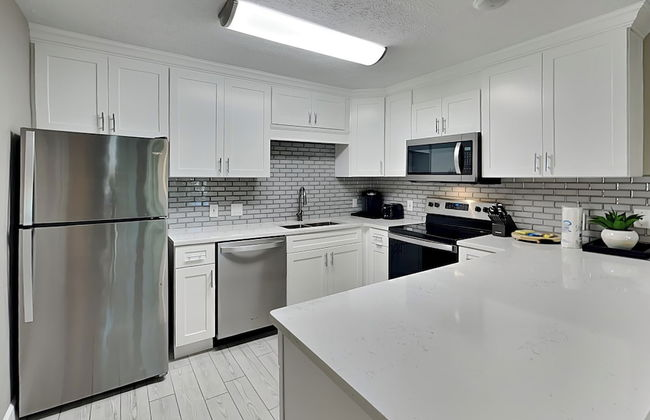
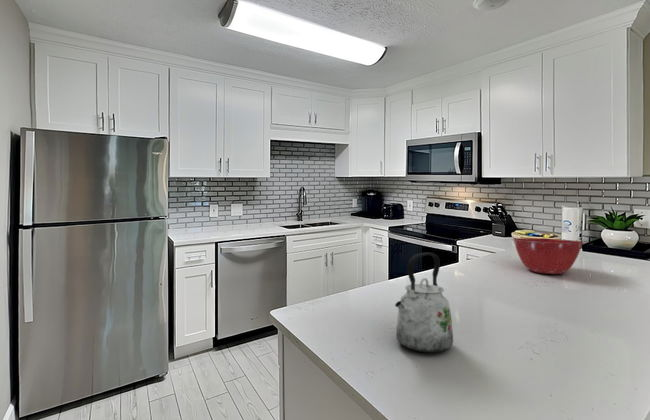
+ kettle [394,252,454,354]
+ mixing bowl [512,237,584,275]
